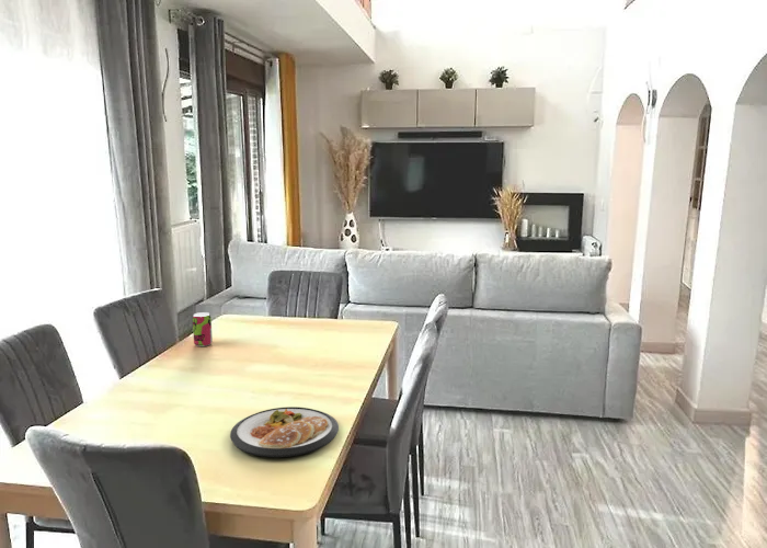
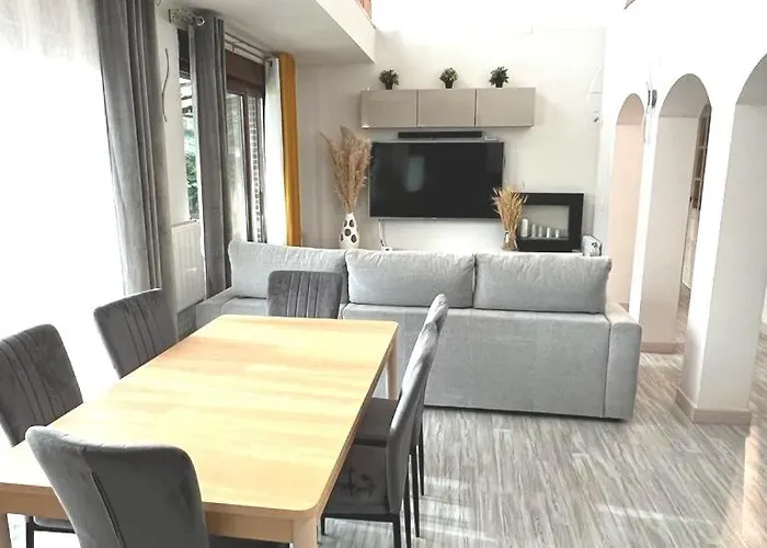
- dish [229,406,340,458]
- beverage can [192,311,214,347]
